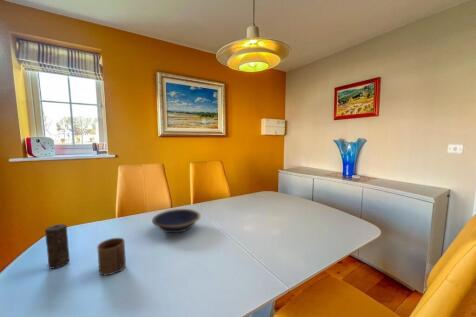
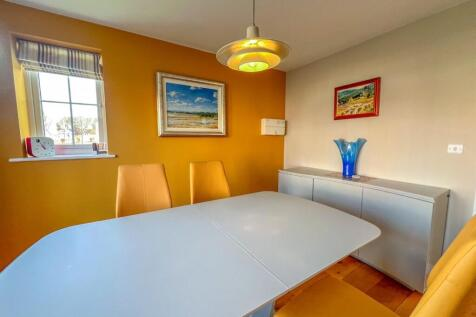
- candle [44,223,71,270]
- bowl [151,208,202,234]
- cup [96,237,127,276]
